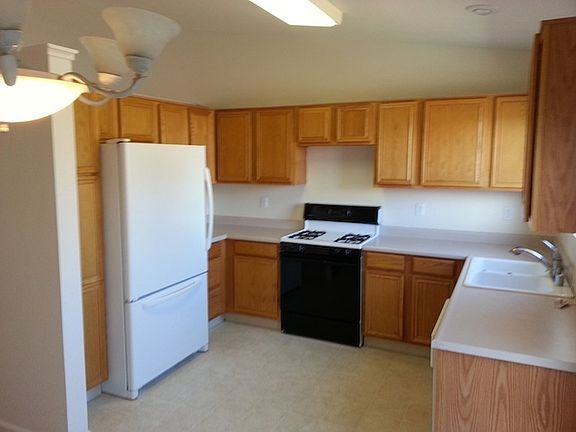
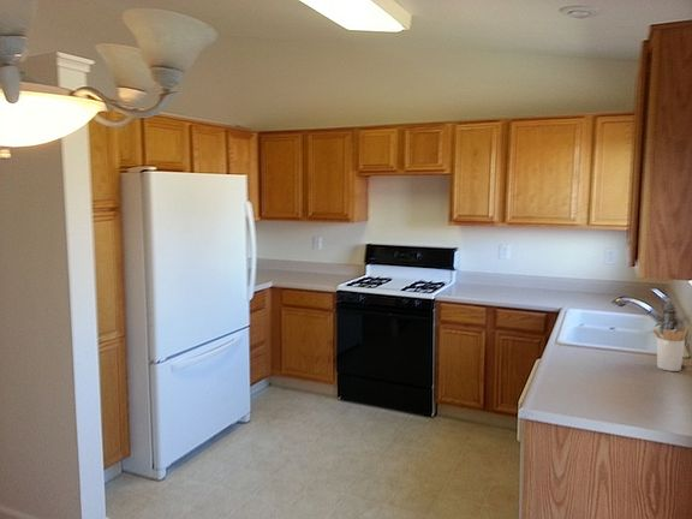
+ utensil holder [651,324,690,372]
